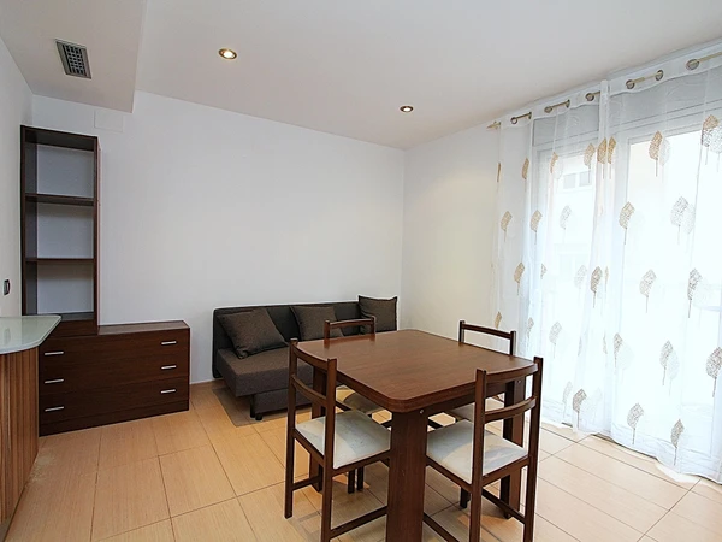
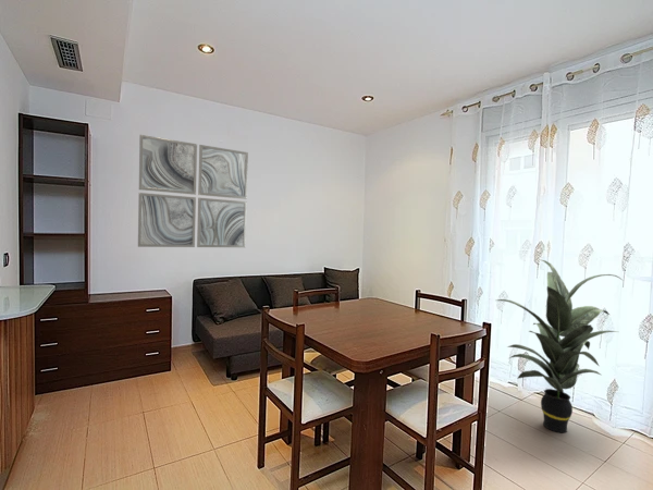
+ wall art [137,134,249,248]
+ indoor plant [496,258,625,433]
